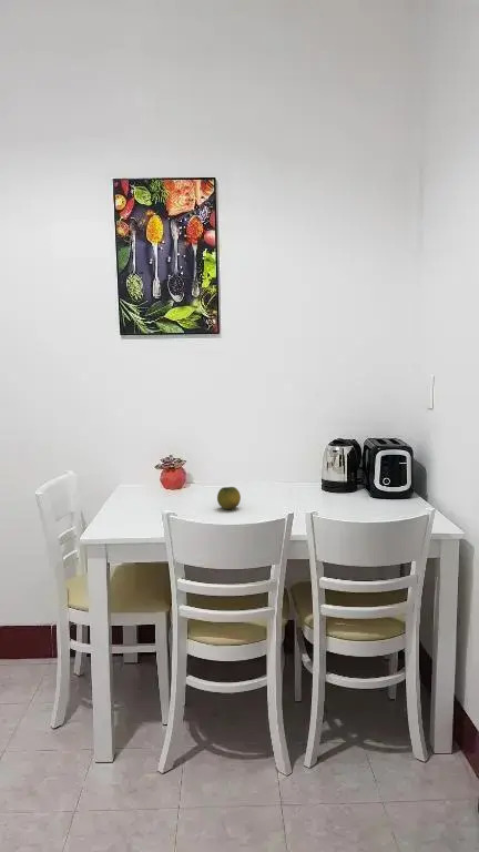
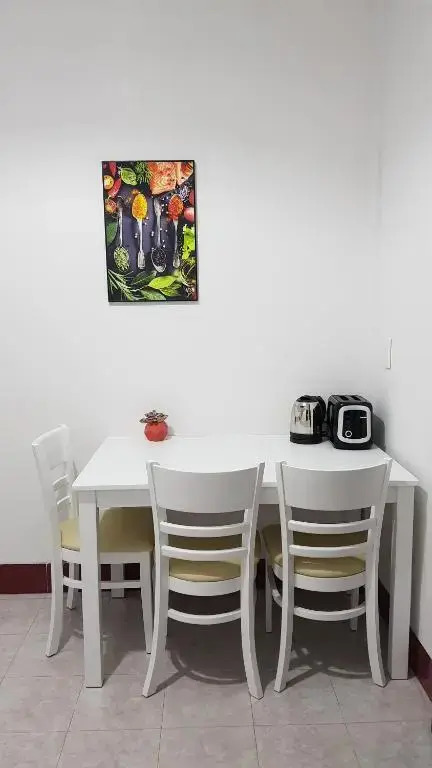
- fruit [216,486,242,510]
